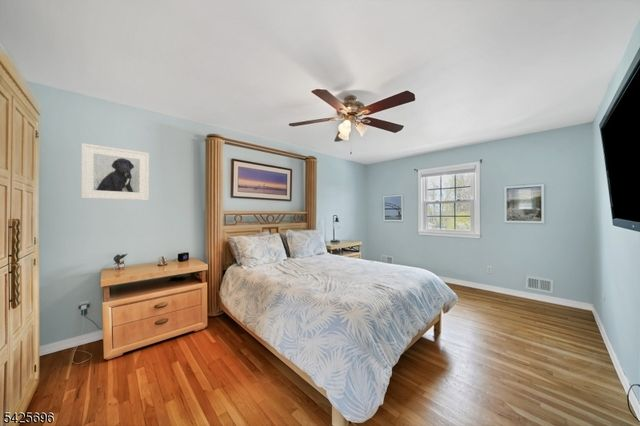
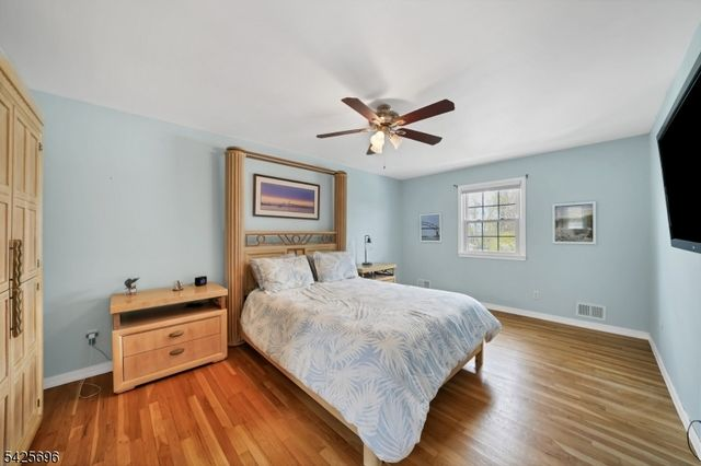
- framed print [81,142,150,201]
